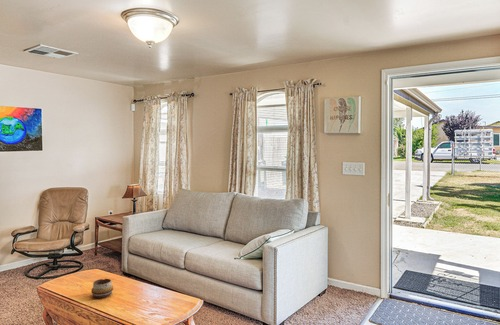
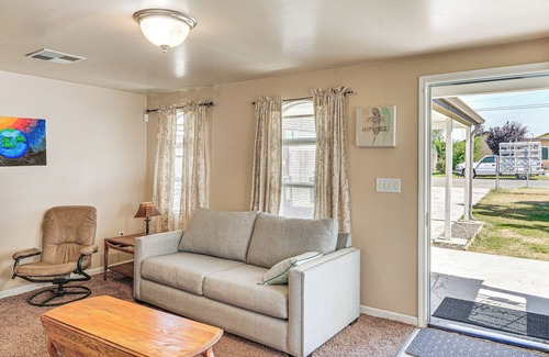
- decorative bowl [90,278,114,299]
